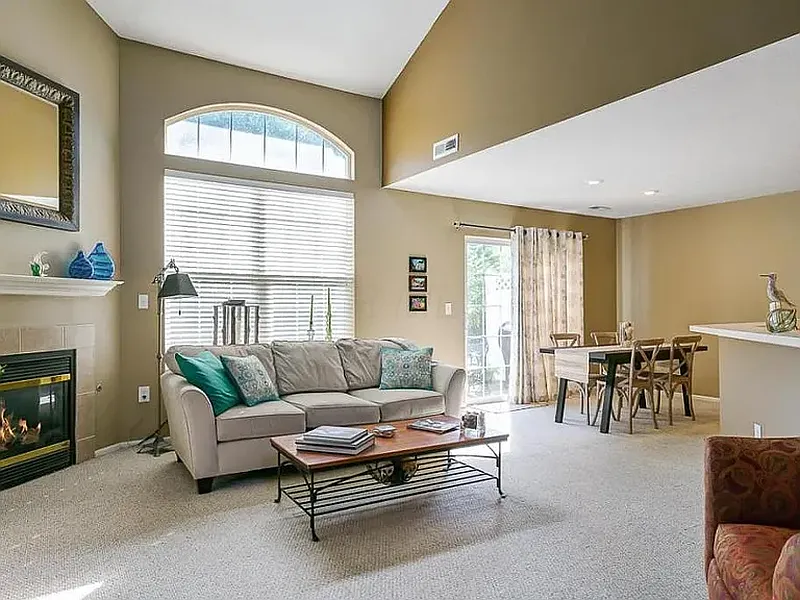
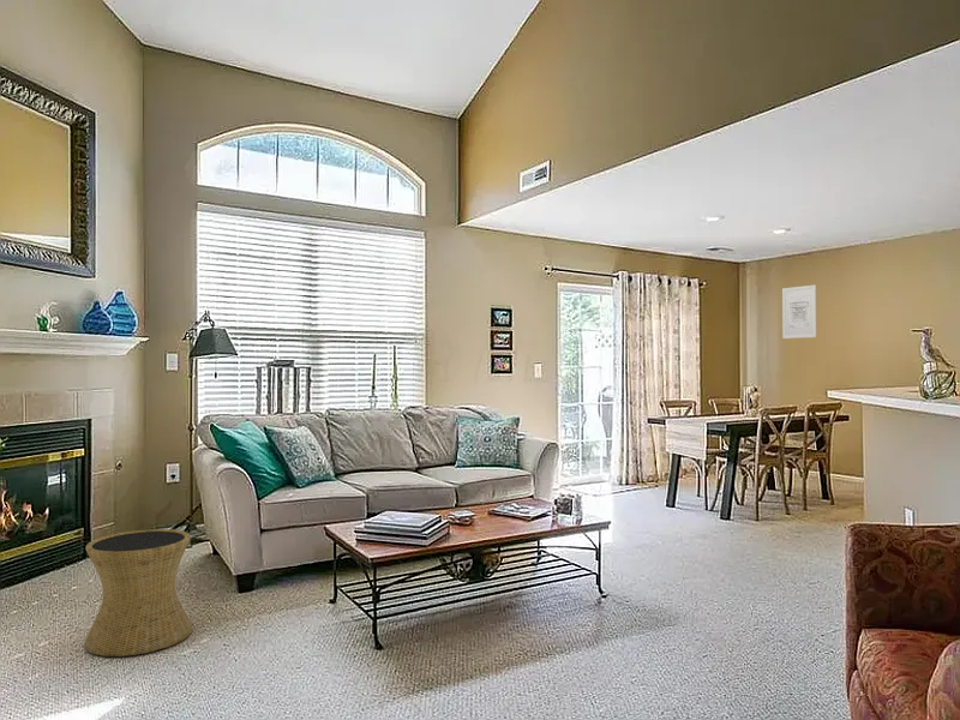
+ side table [83,528,193,658]
+ wall art [781,283,818,340]
